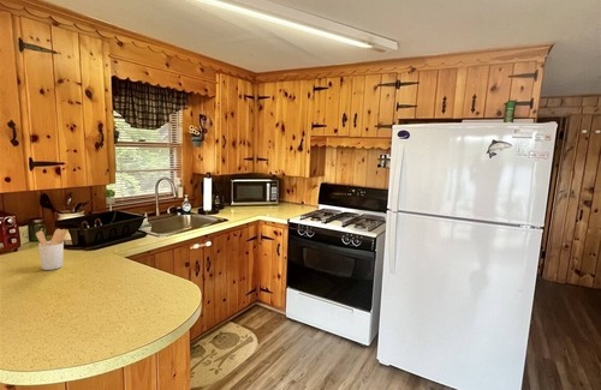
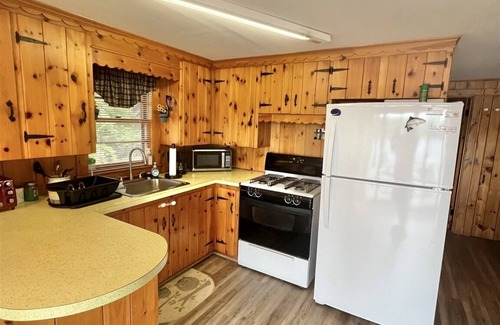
- utensil holder [35,228,70,271]
